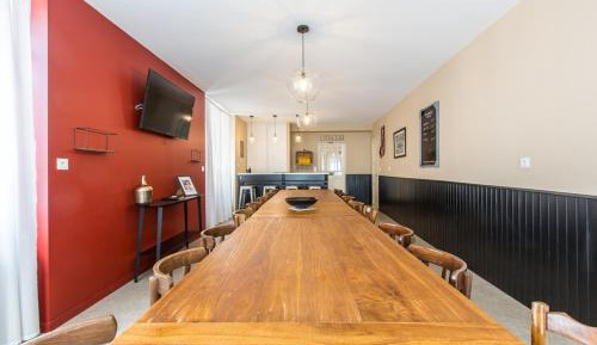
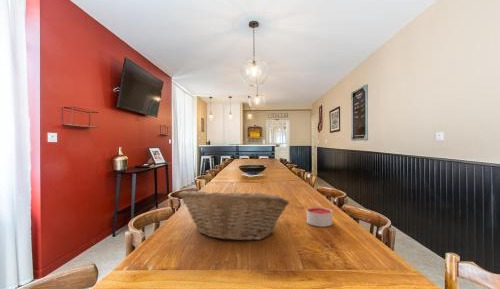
+ candle [306,206,333,228]
+ fruit basket [177,187,290,242]
